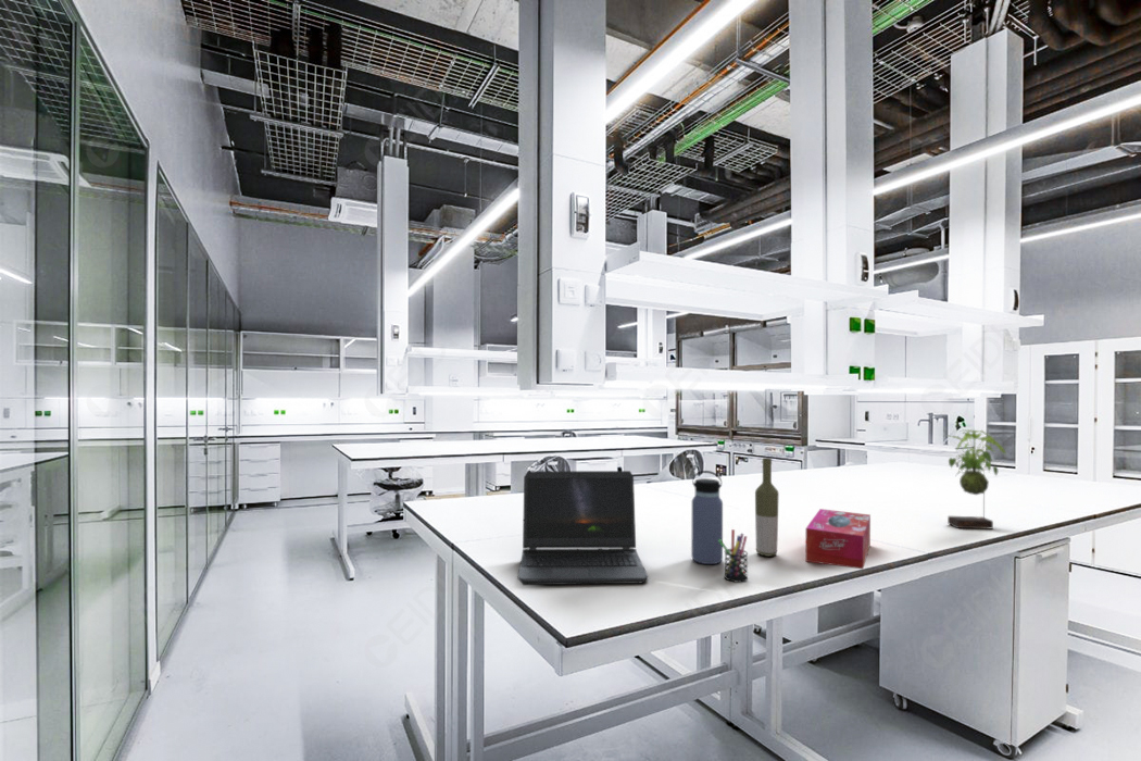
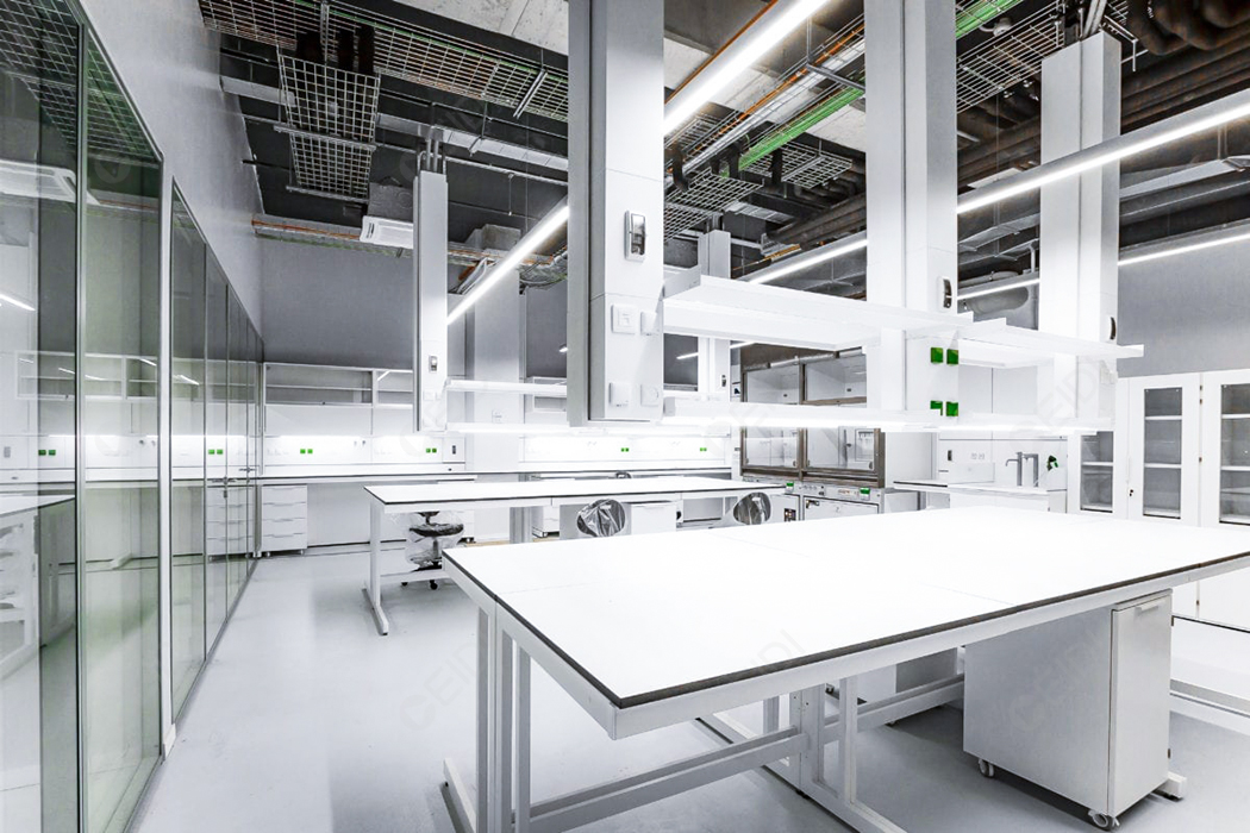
- tissue box [804,508,872,570]
- bottle [754,457,780,558]
- pen holder [718,528,749,584]
- laptop computer [517,470,649,586]
- water bottle [690,470,724,565]
- plant [943,428,1007,529]
